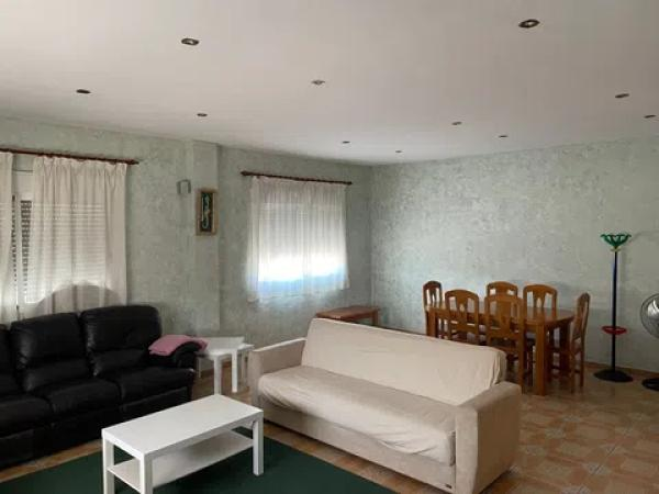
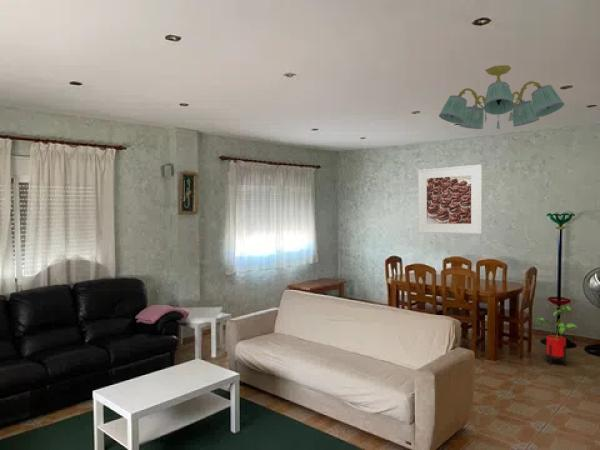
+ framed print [417,164,482,235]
+ house plant [534,304,578,367]
+ chandelier [438,64,565,130]
